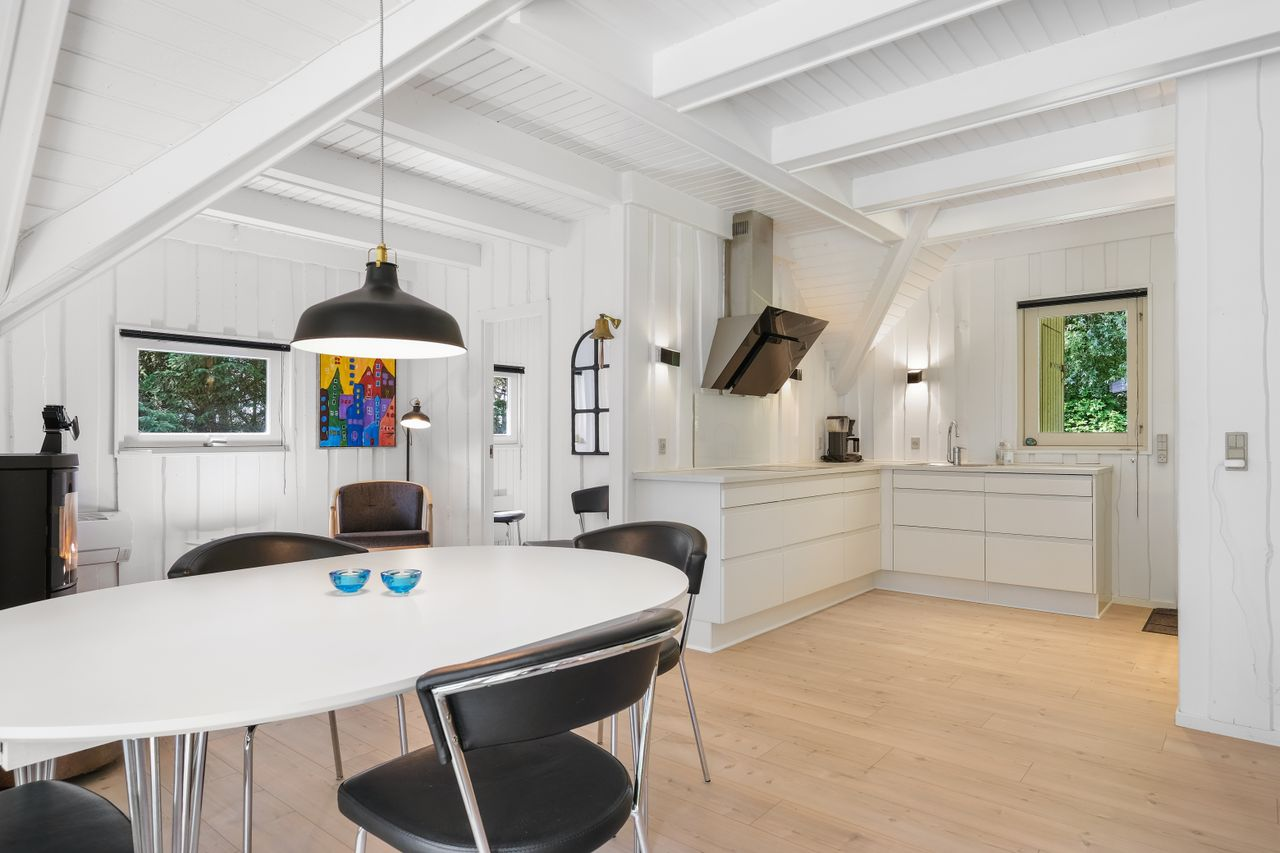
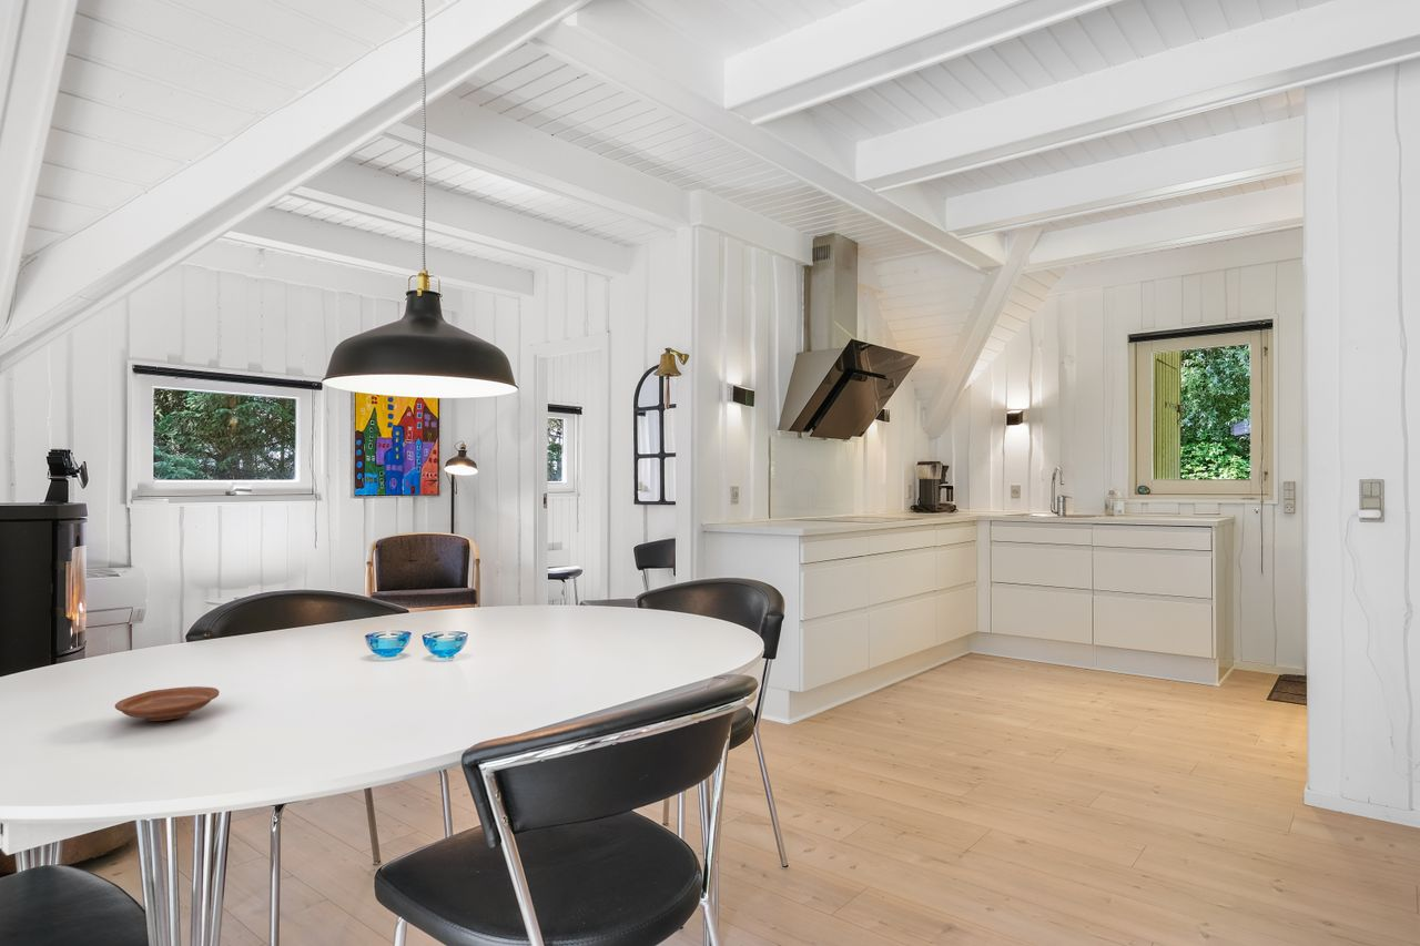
+ plate [114,685,221,722]
